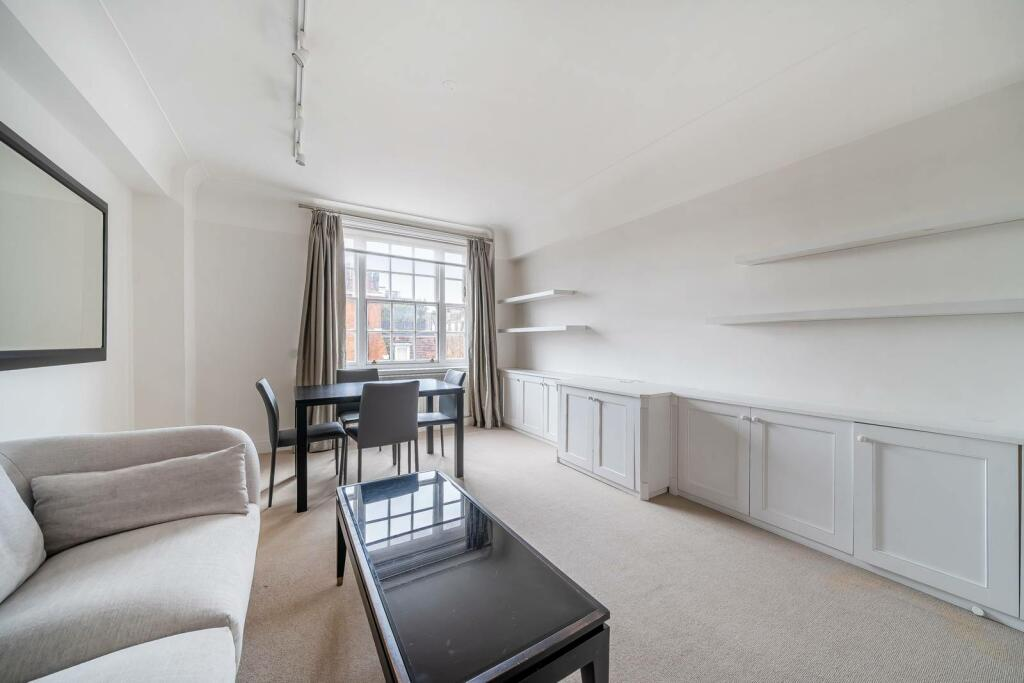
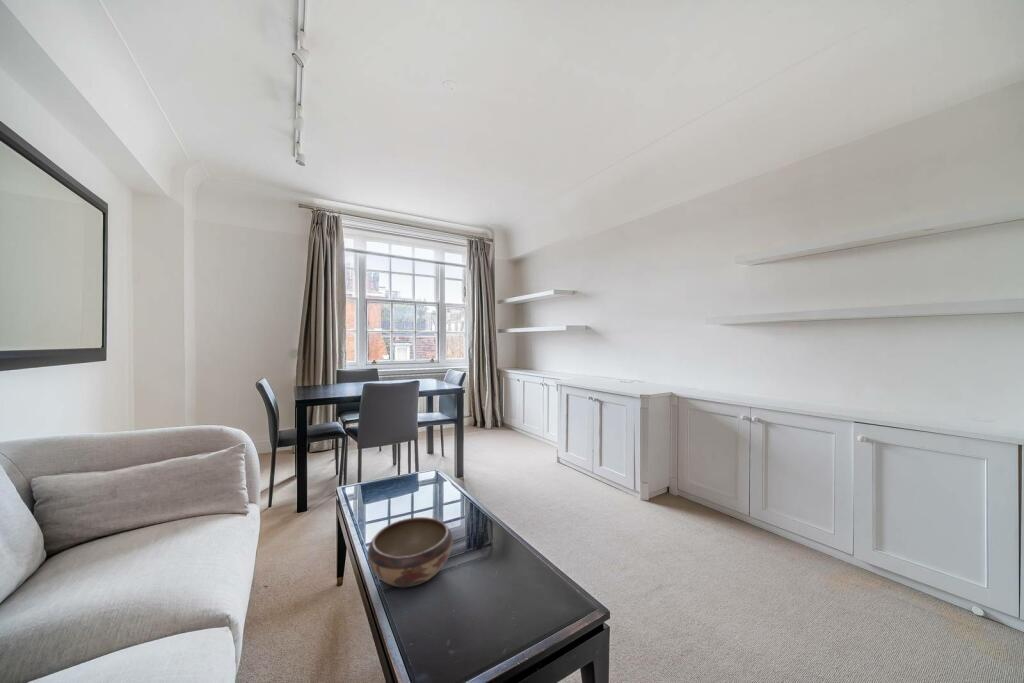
+ decorative bowl [366,516,454,588]
